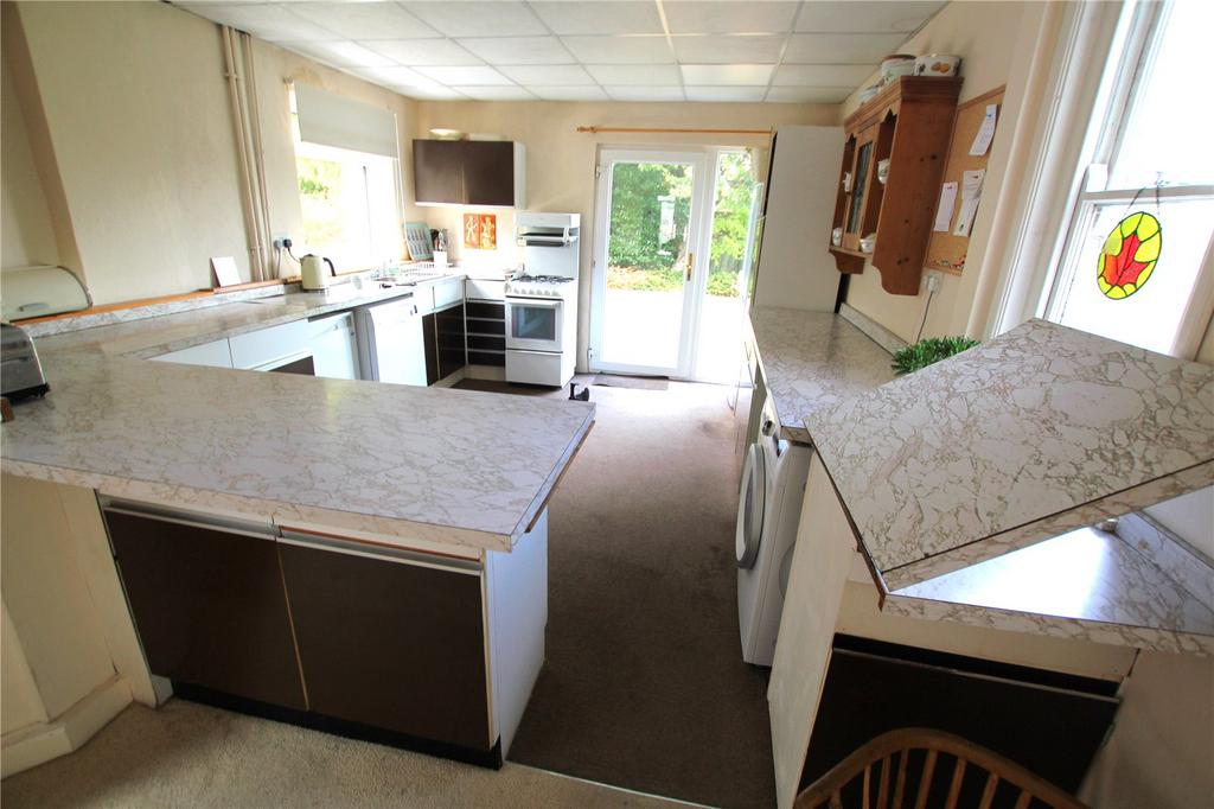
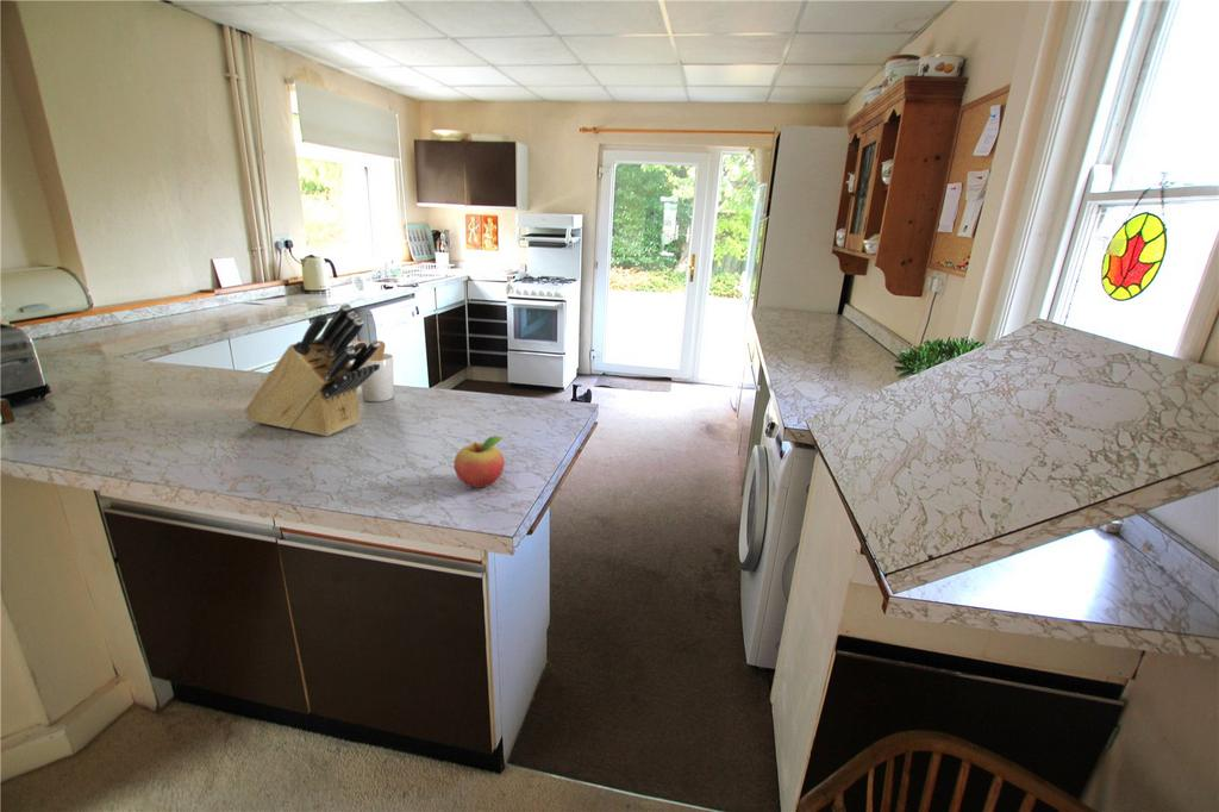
+ utensil holder [351,339,395,402]
+ knife block [243,302,380,437]
+ fruit [454,435,506,489]
